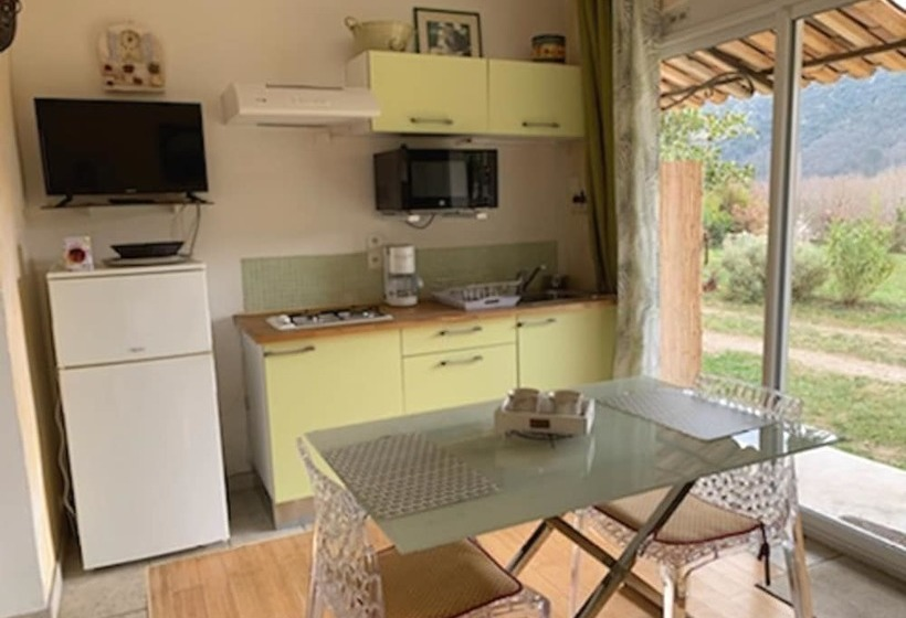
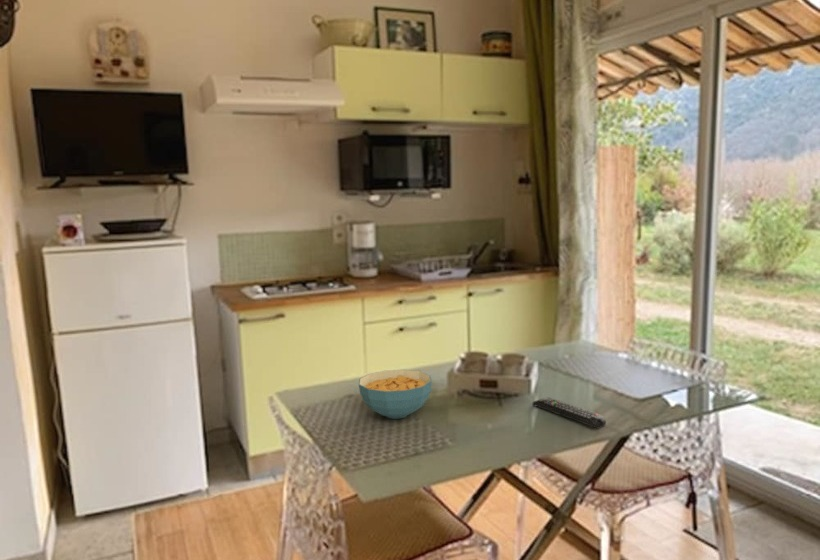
+ remote control [531,396,607,429]
+ cereal bowl [358,369,433,420]
